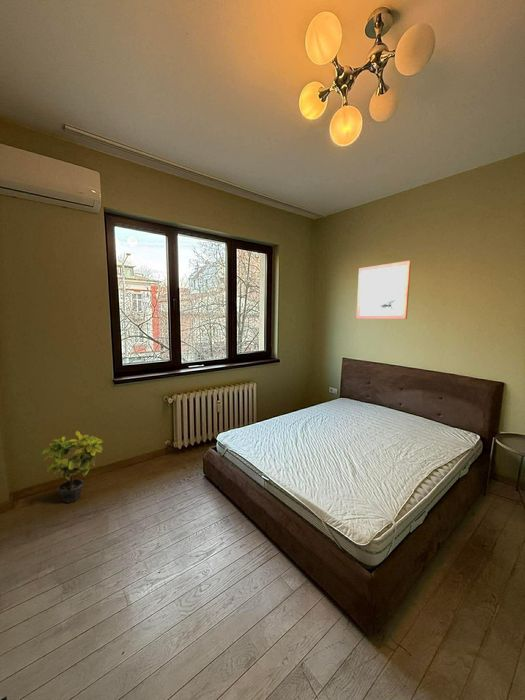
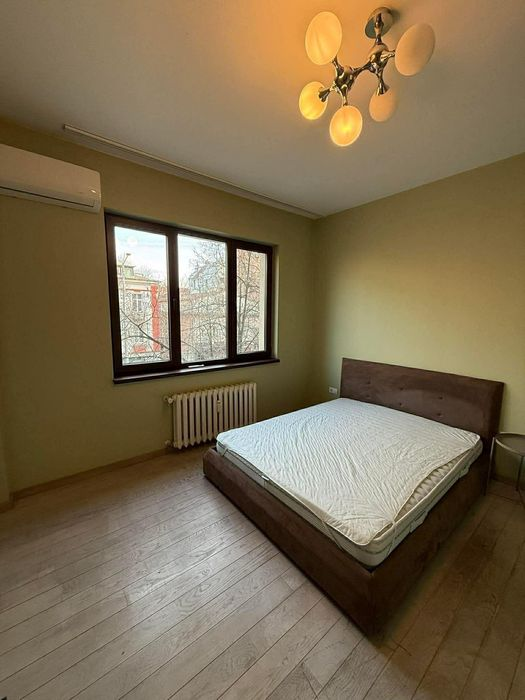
- wall art [355,260,412,320]
- potted plant [41,430,104,504]
